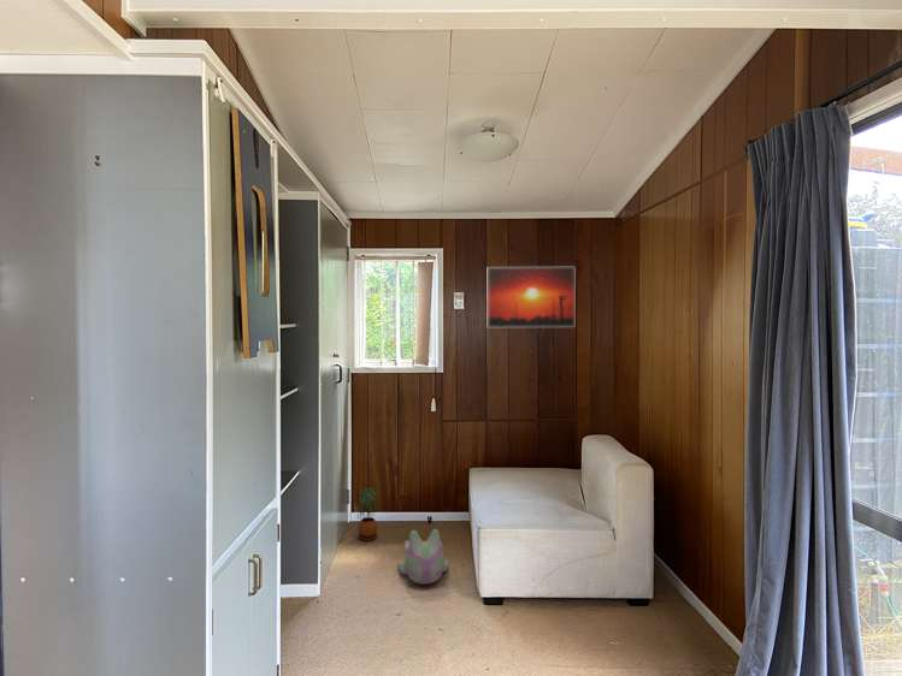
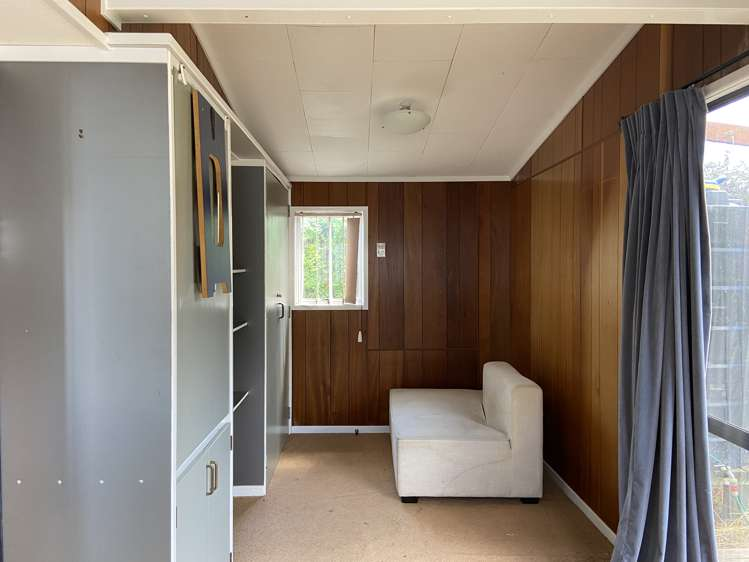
- potted plant [356,486,379,541]
- plush toy [396,528,449,586]
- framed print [487,266,576,328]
